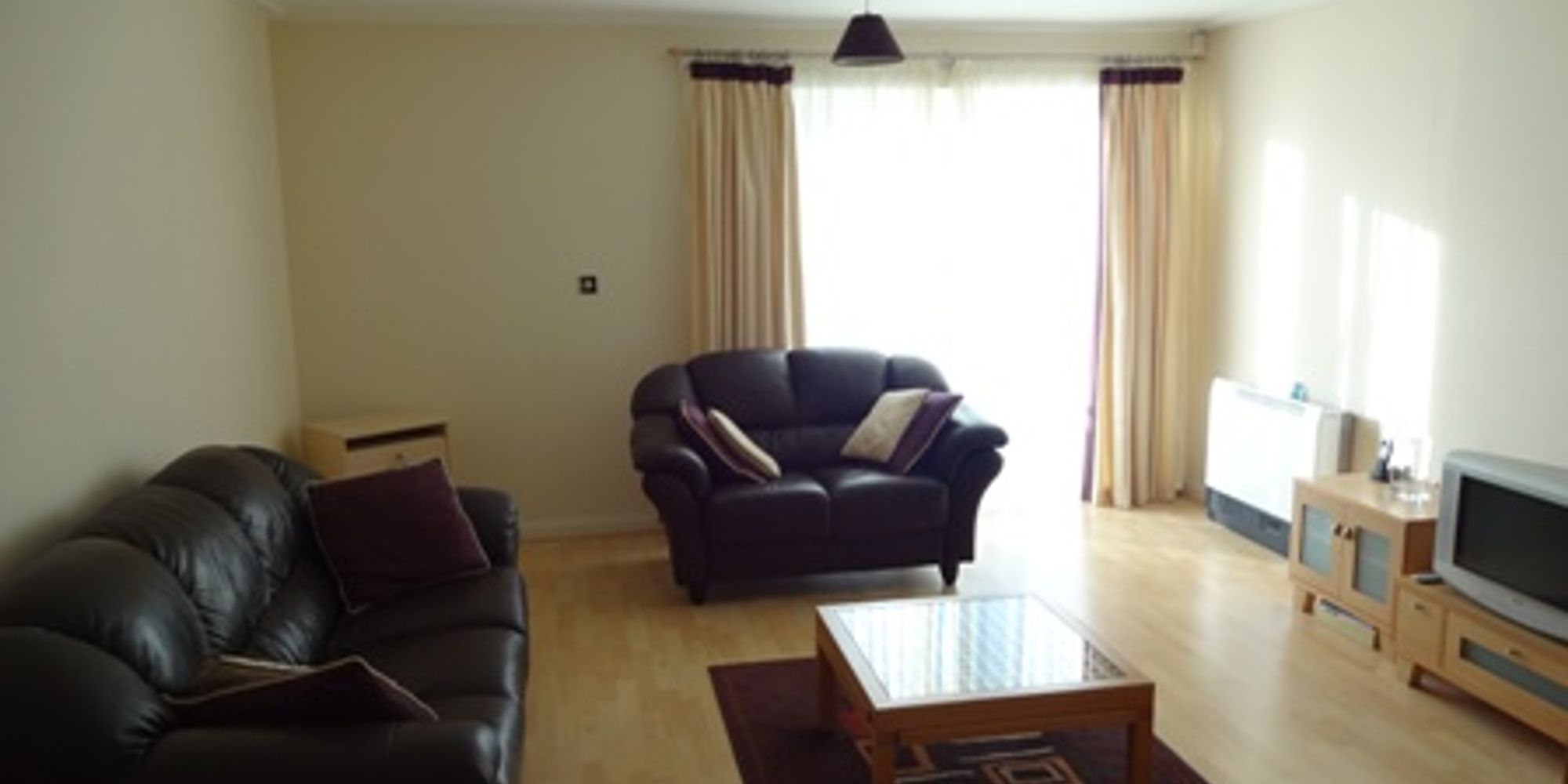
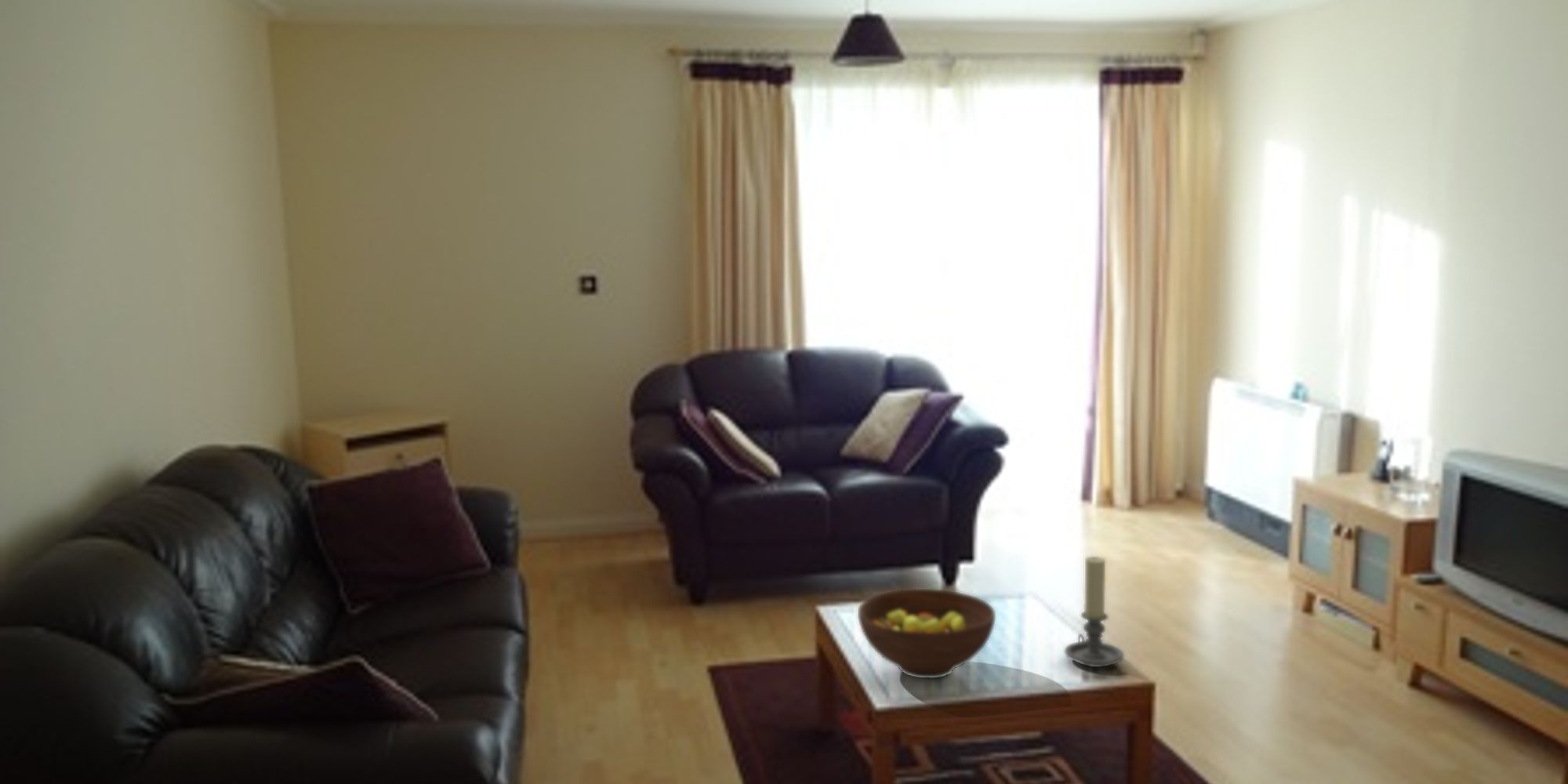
+ fruit bowl [857,588,996,679]
+ candle holder [1064,556,1125,668]
